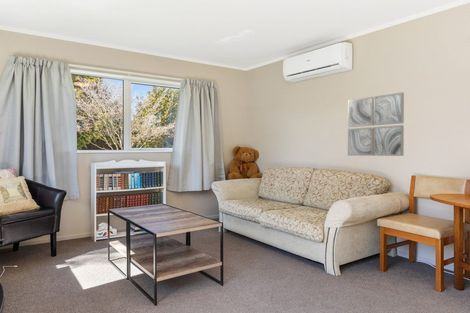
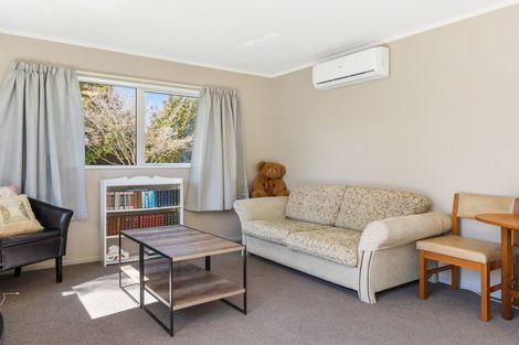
- wall art [347,91,405,157]
